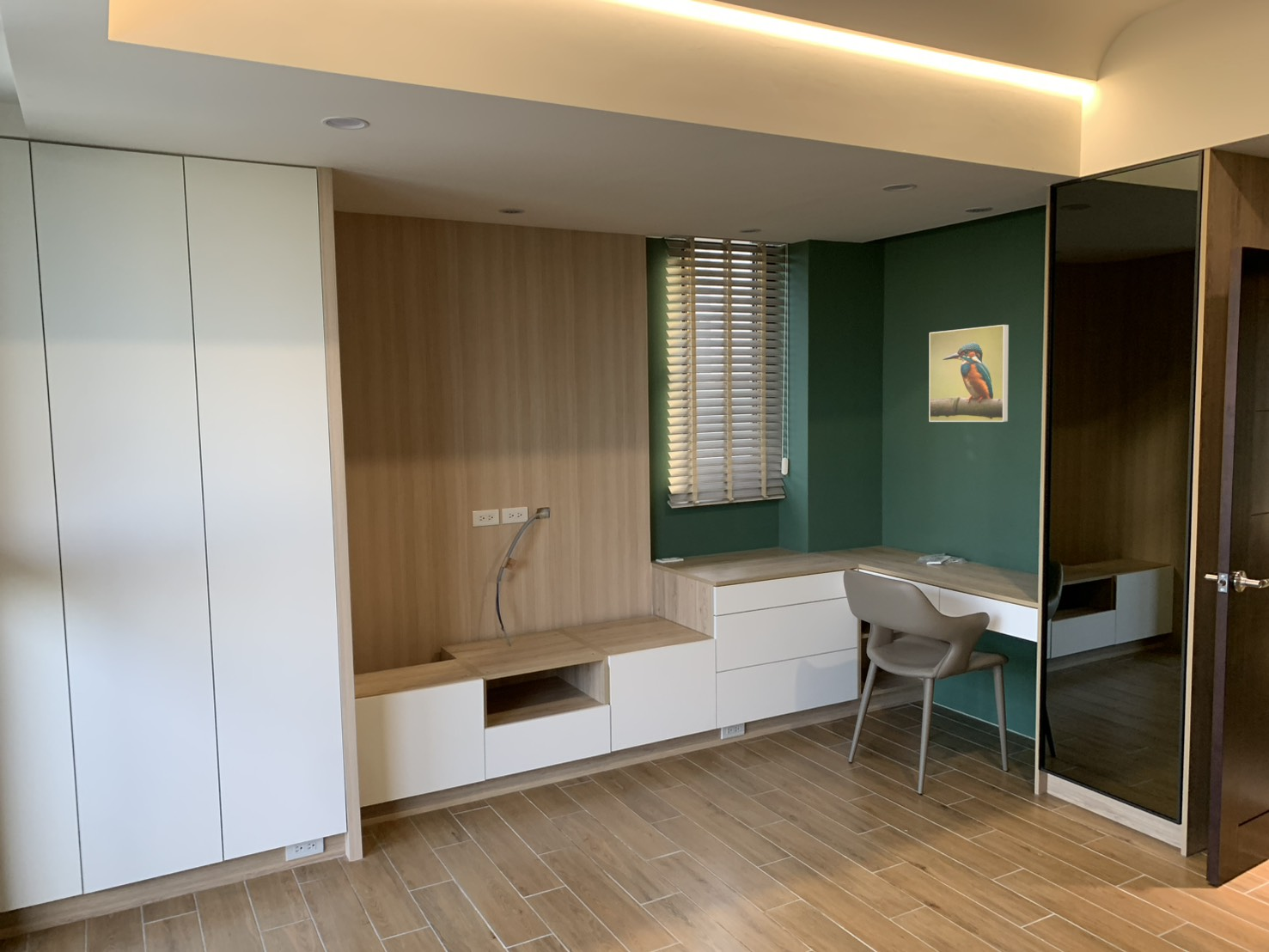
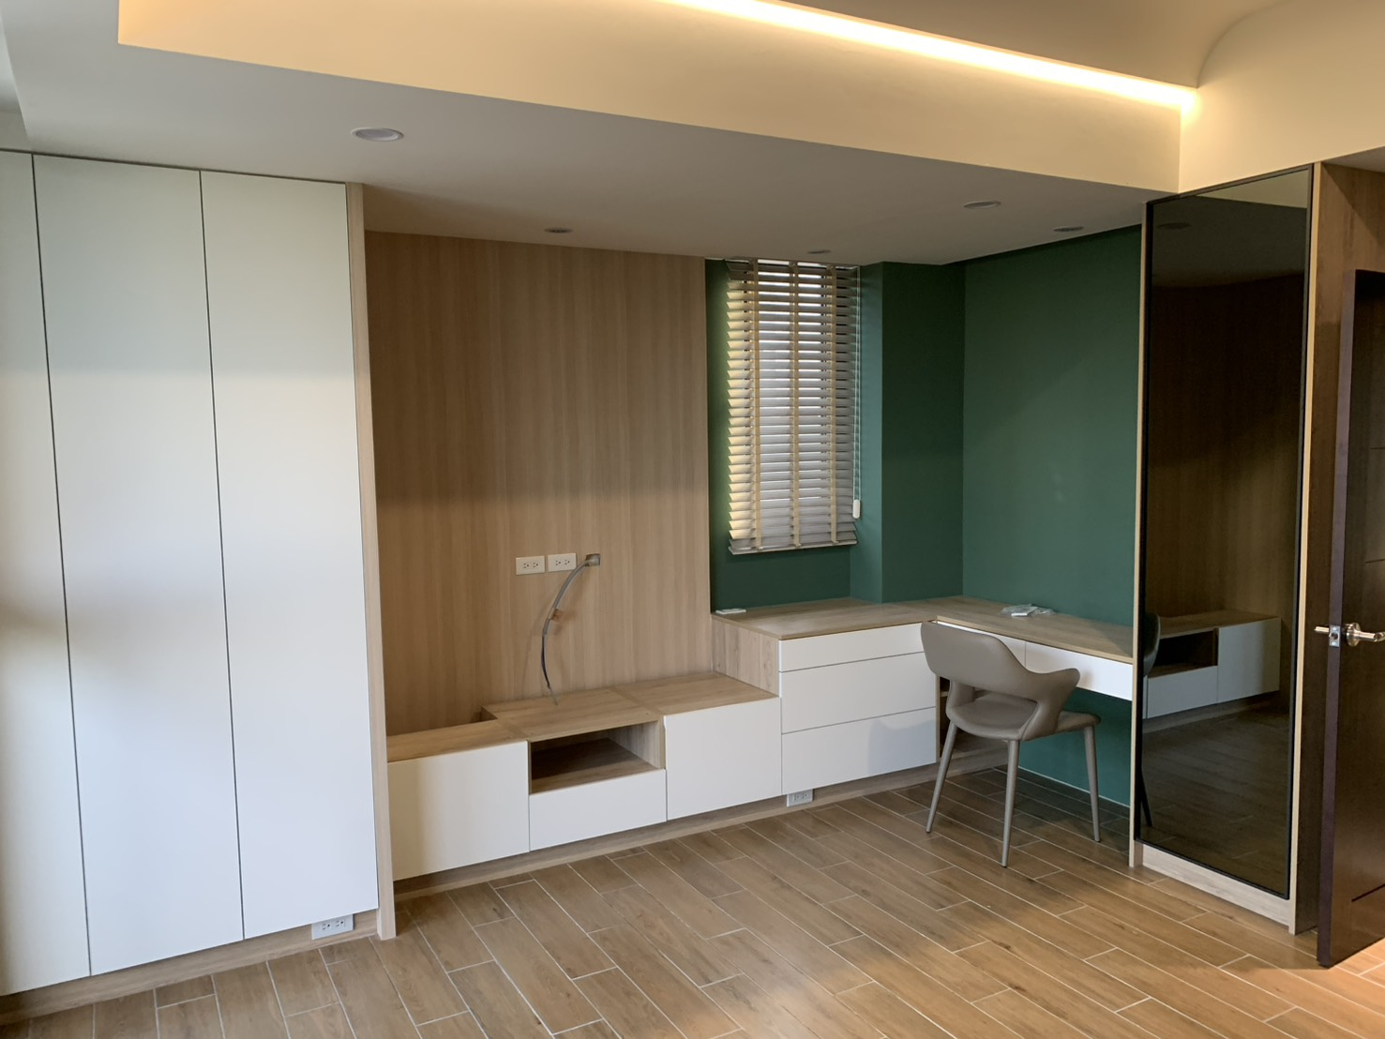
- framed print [929,324,1010,423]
